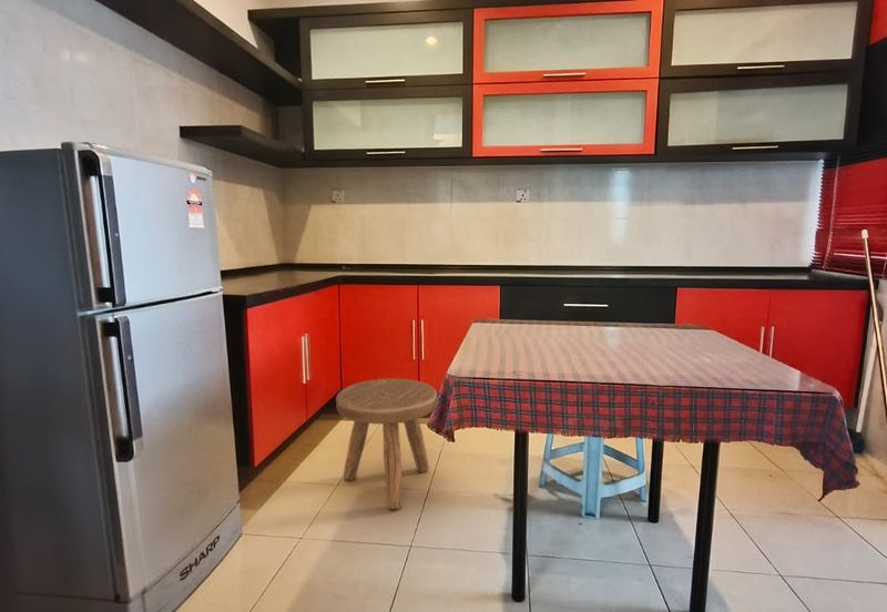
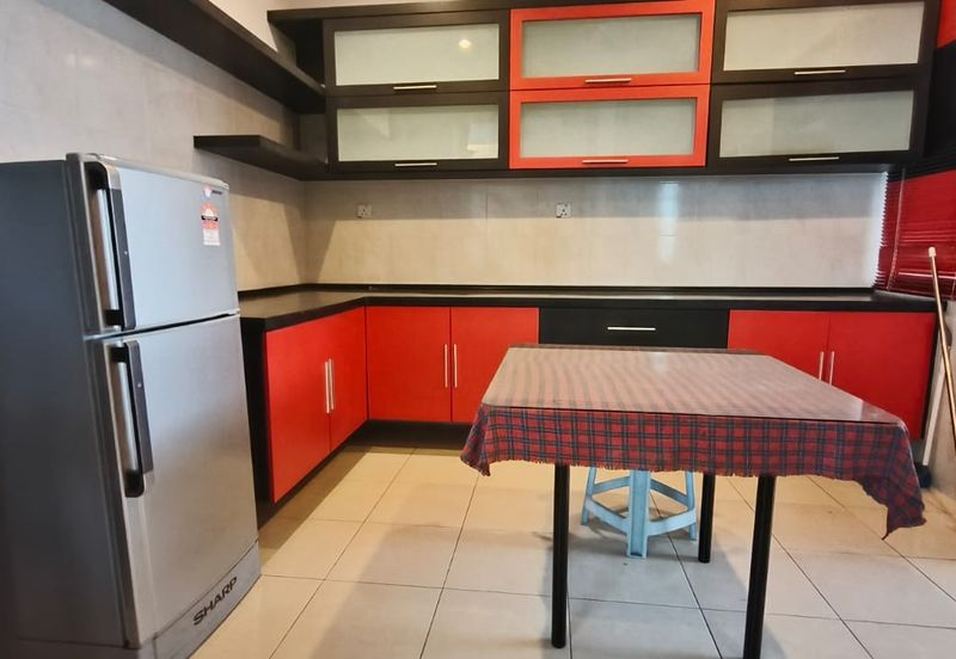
- stool [335,378,438,510]
